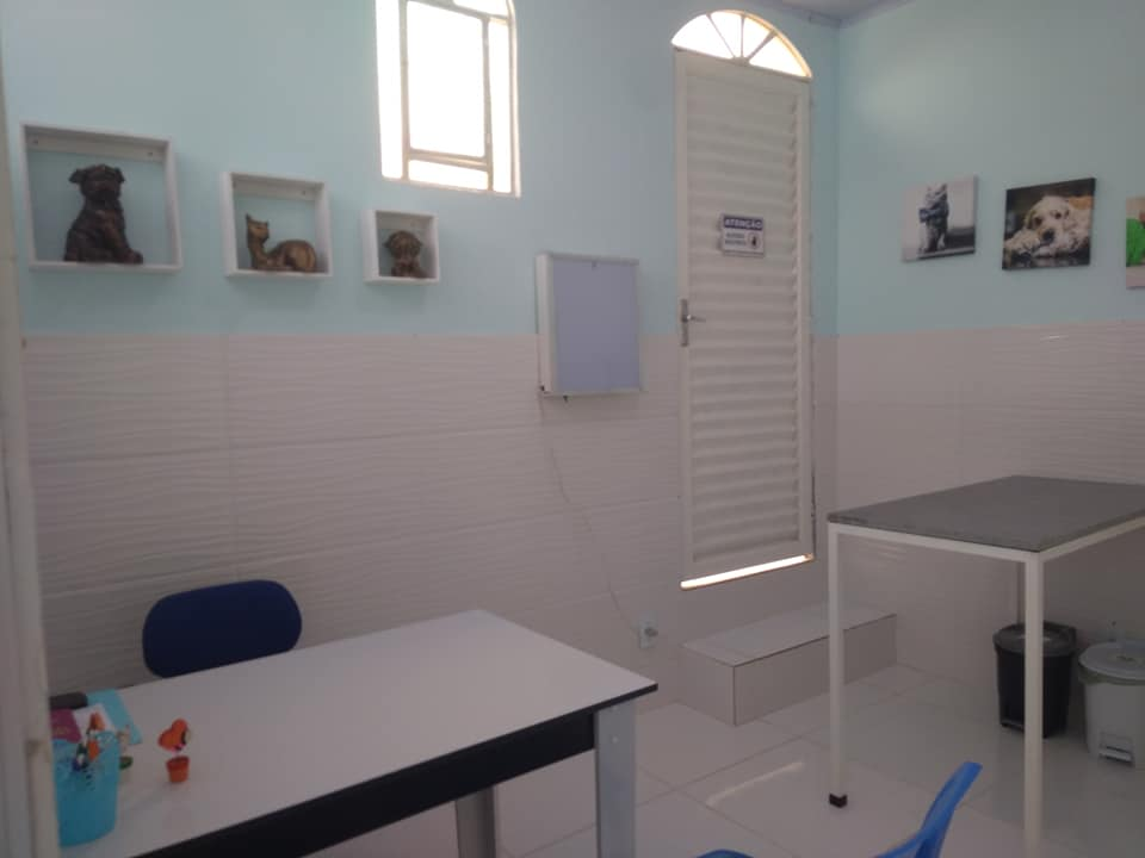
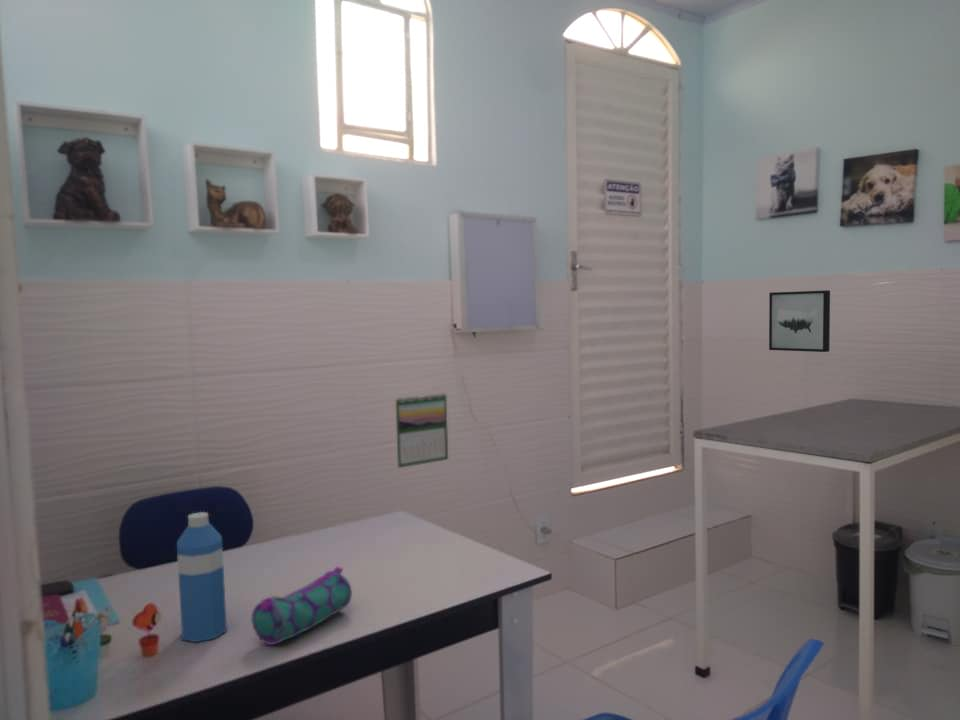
+ pencil case [251,566,353,646]
+ water bottle [176,511,228,643]
+ calendar [395,392,449,469]
+ wall art [768,289,831,353]
